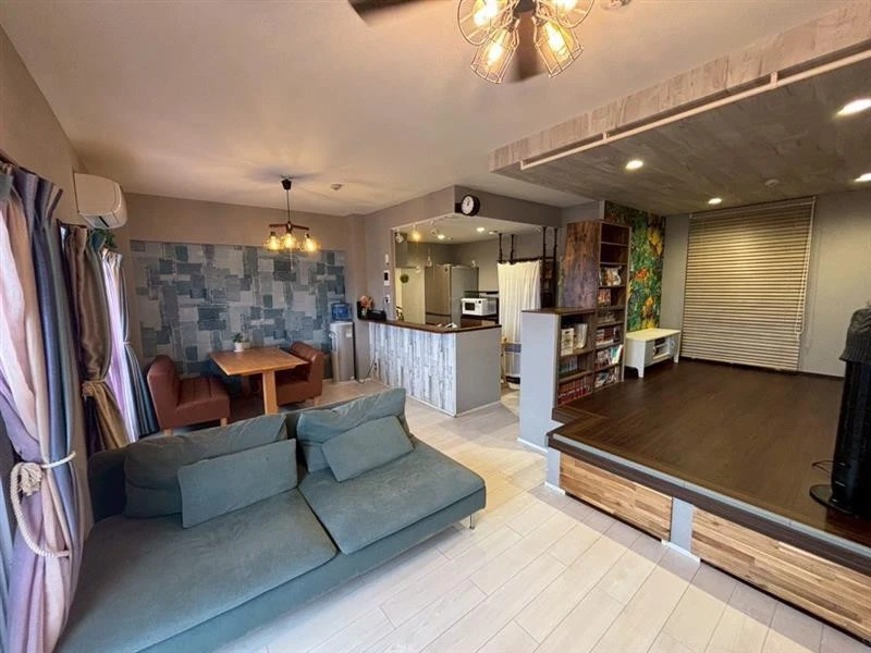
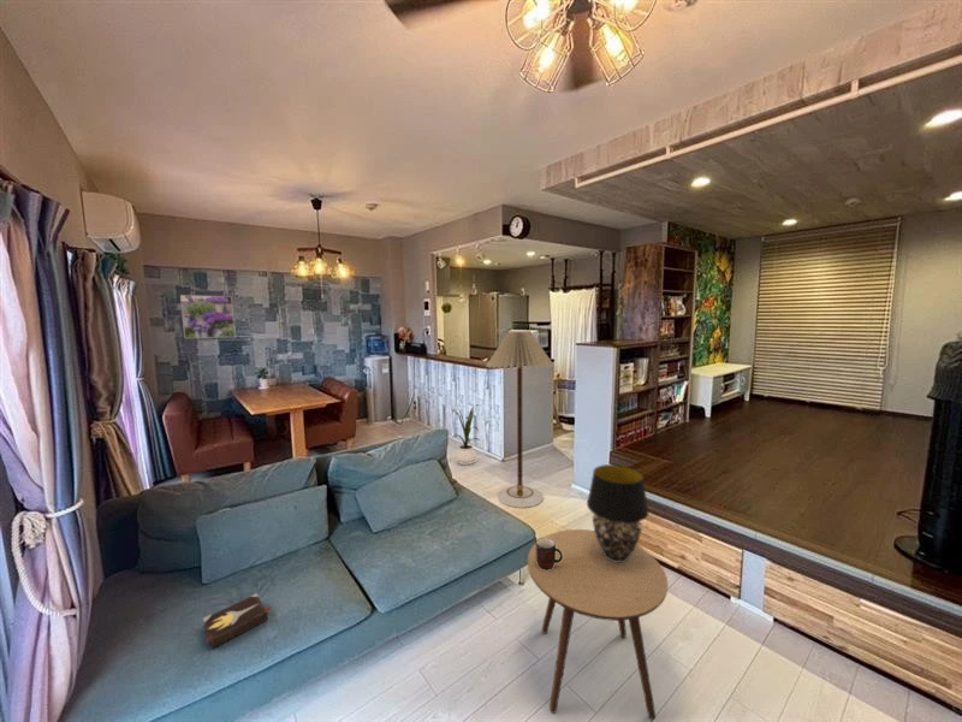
+ side table [527,528,670,721]
+ mug [535,537,563,570]
+ floor lamp [485,330,556,509]
+ table lamp [586,463,649,562]
+ house plant [449,403,481,466]
+ hardback book [202,592,273,651]
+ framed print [179,294,236,339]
